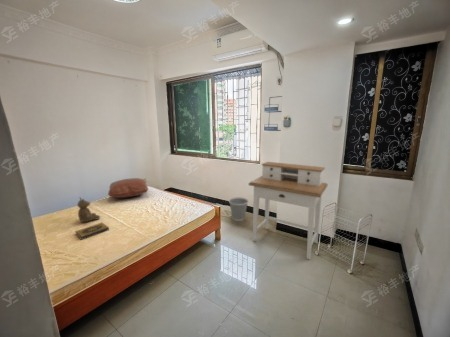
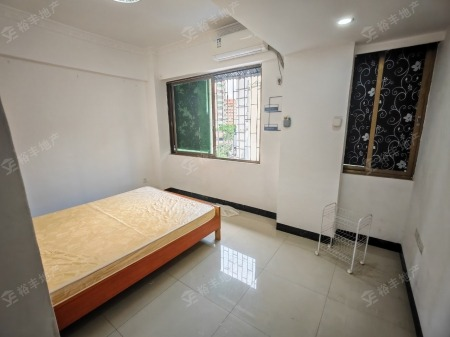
- desk [248,161,329,261]
- hardback book [74,222,110,241]
- stuffed bear [76,196,101,223]
- wastebasket [228,196,249,222]
- pillow [107,177,149,199]
